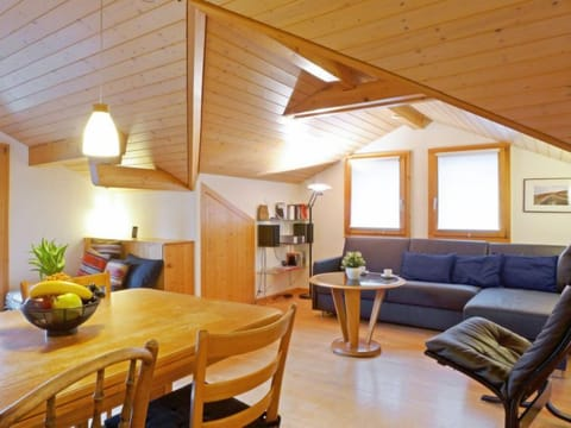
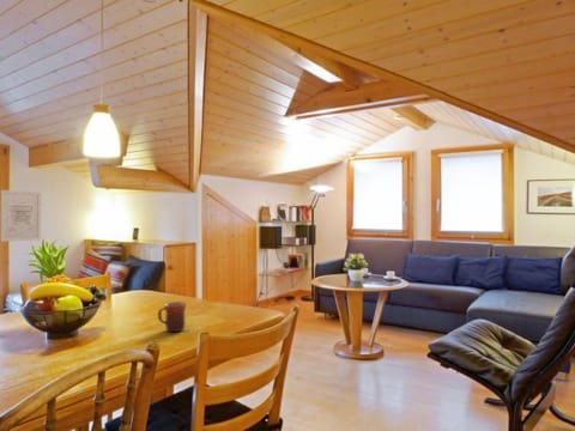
+ wall art [0,189,42,243]
+ mug [157,301,188,333]
